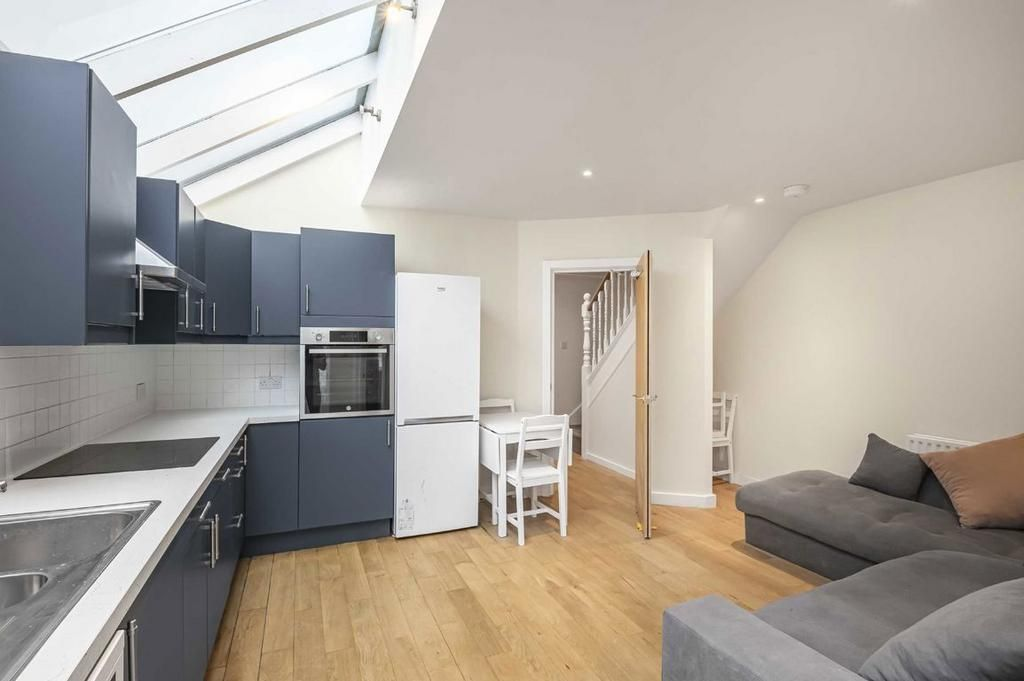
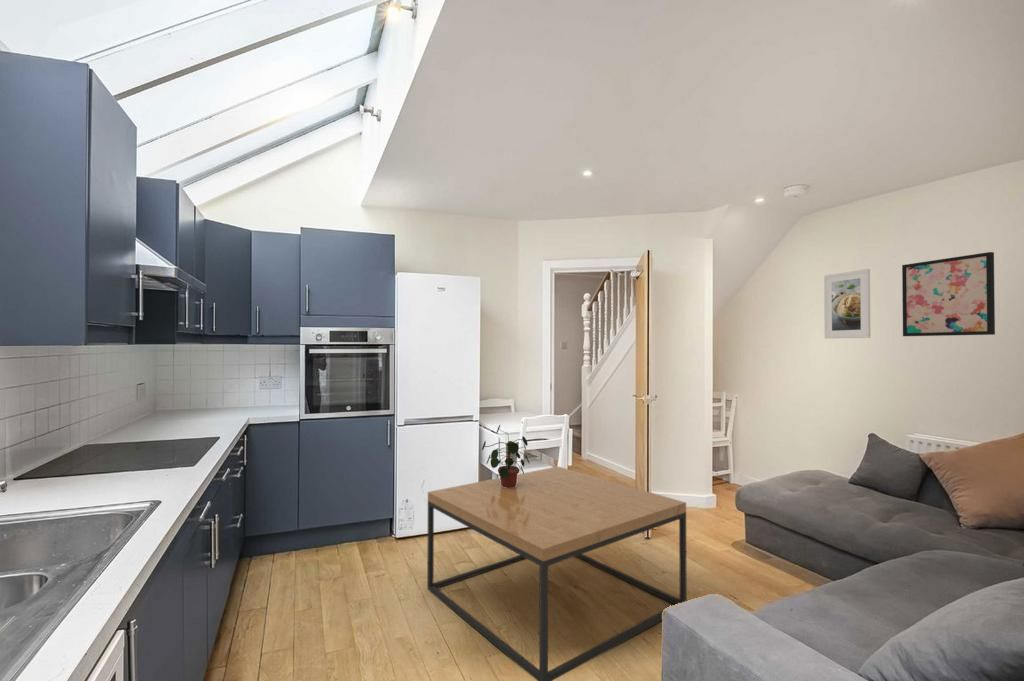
+ wall art [901,251,996,337]
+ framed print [823,268,871,340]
+ coffee table [426,465,688,681]
+ potted plant [481,424,531,488]
